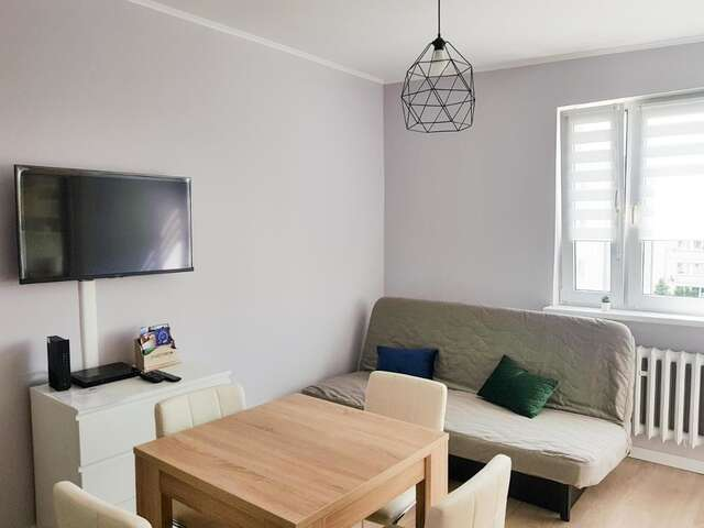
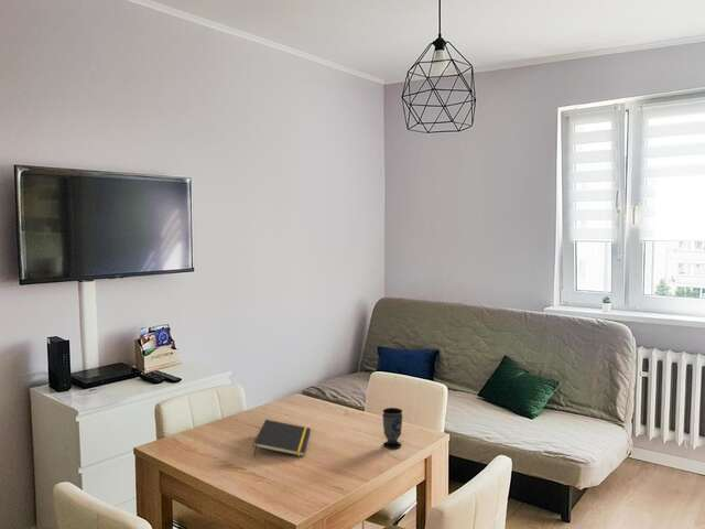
+ notepad [252,419,312,458]
+ cup [381,407,403,450]
